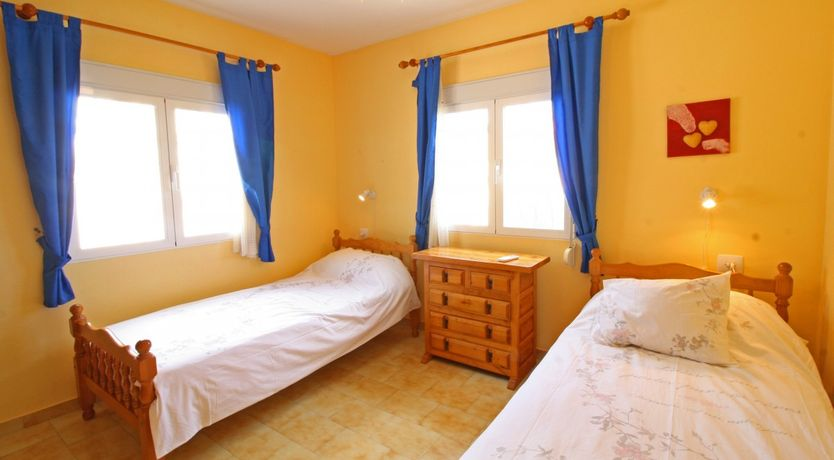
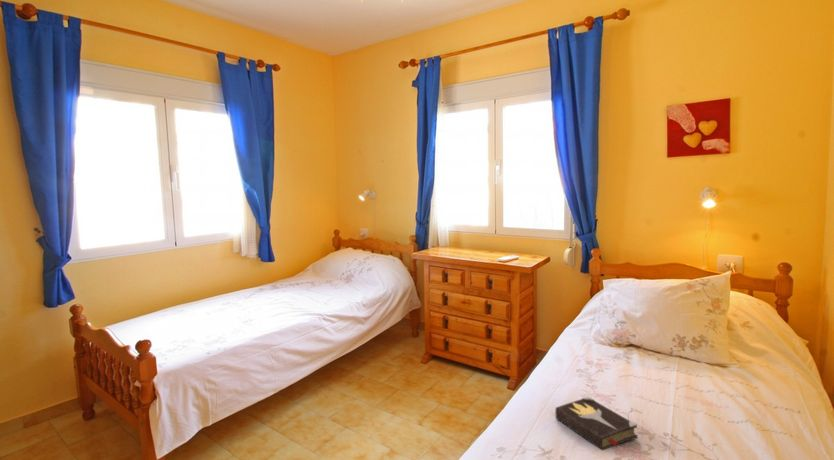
+ hardback book [555,395,639,451]
